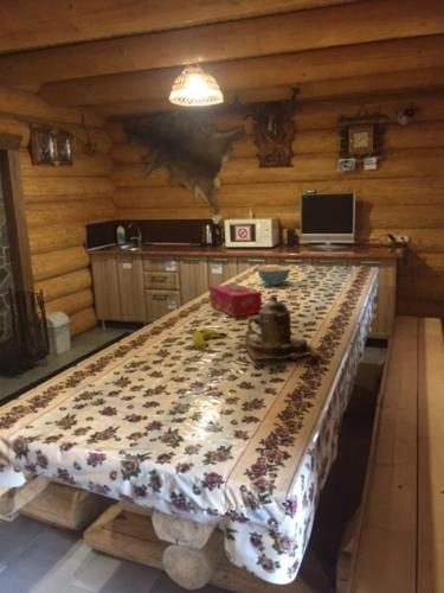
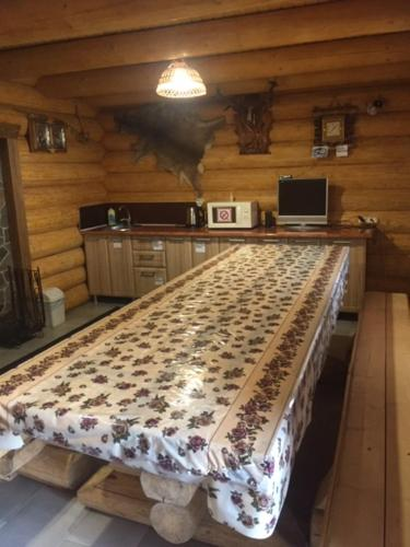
- tissue box [208,282,263,318]
- cereal bowl [257,266,291,287]
- banana [191,327,227,349]
- teapot [244,294,324,361]
